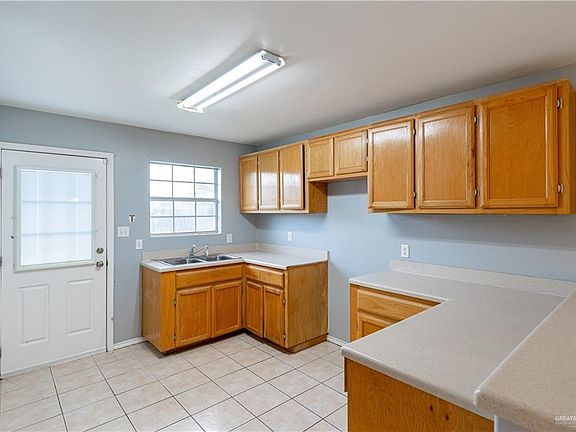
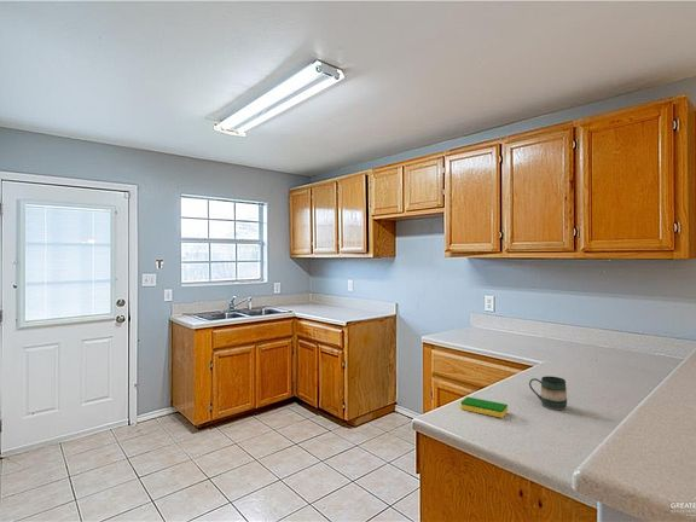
+ mug [528,376,568,411]
+ dish sponge [459,396,509,419]
